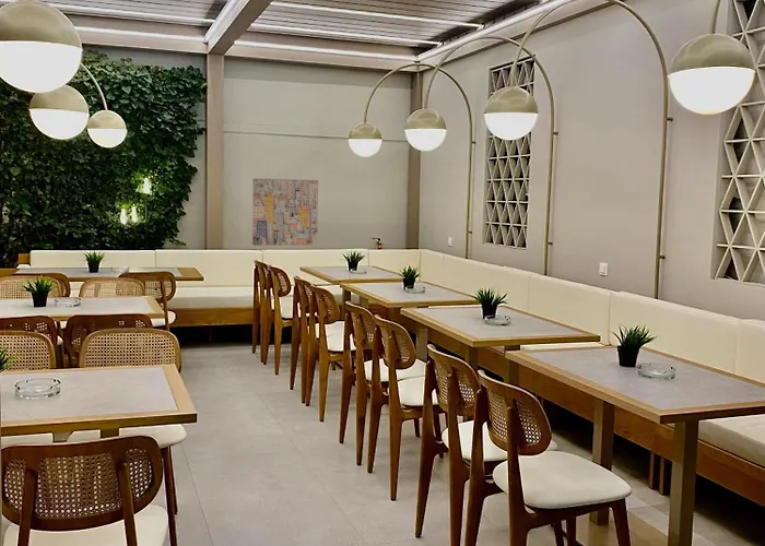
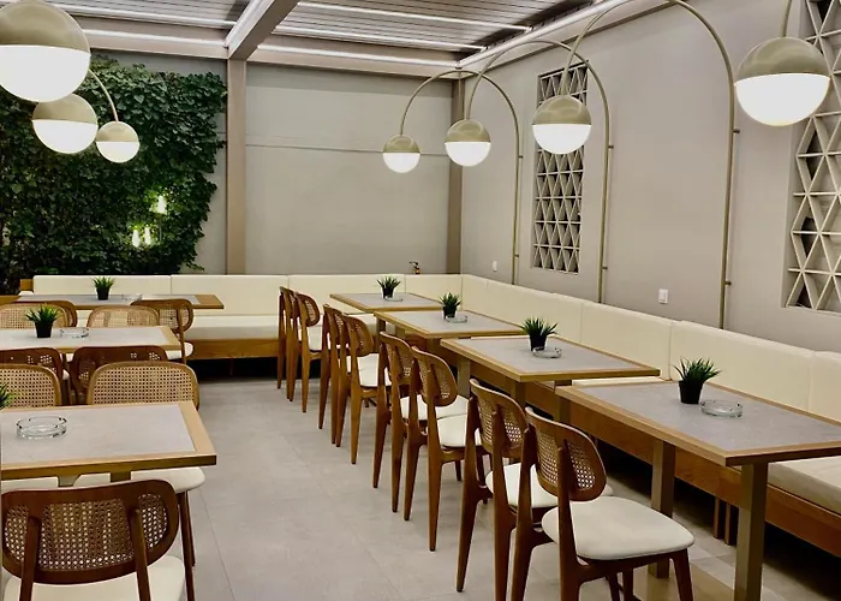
- wall art [251,177,319,247]
